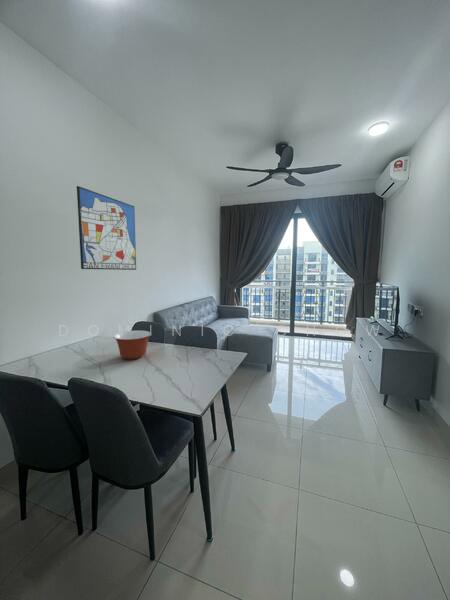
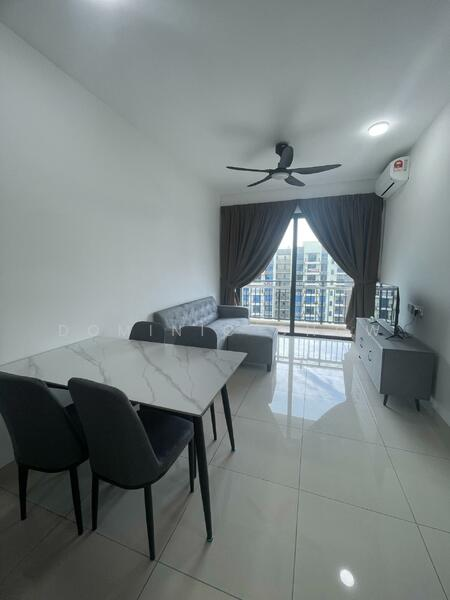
- wall art [76,185,137,271]
- mixing bowl [112,329,152,360]
